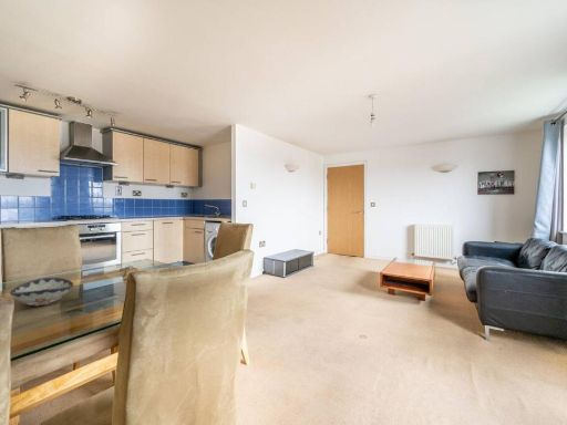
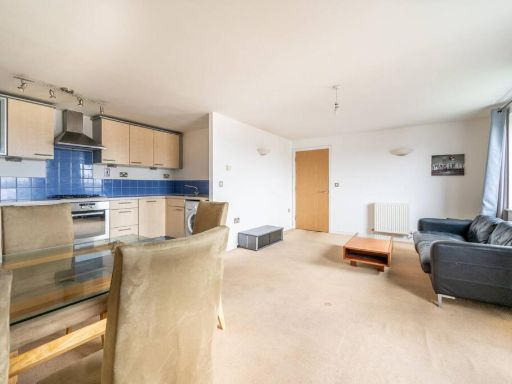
- decorative bowl [9,277,74,307]
